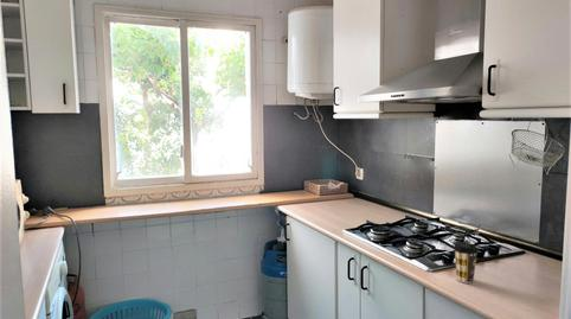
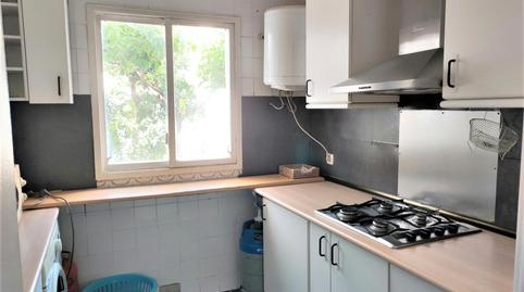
- coffee cup [453,242,480,283]
